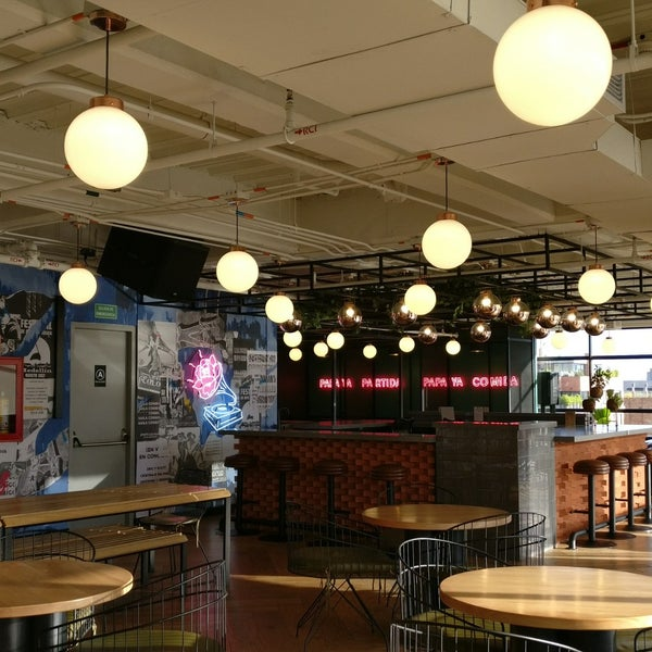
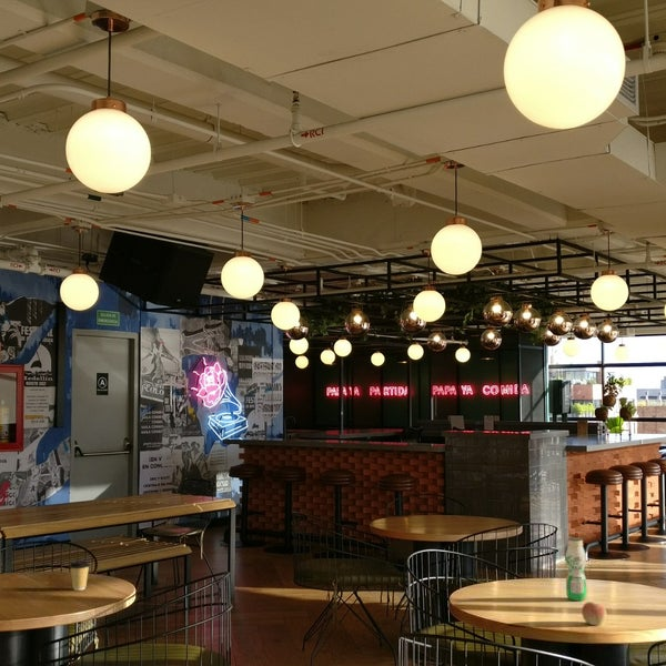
+ beverage bottle [565,537,588,602]
+ apple [581,601,607,626]
+ coffee cup [68,561,91,592]
